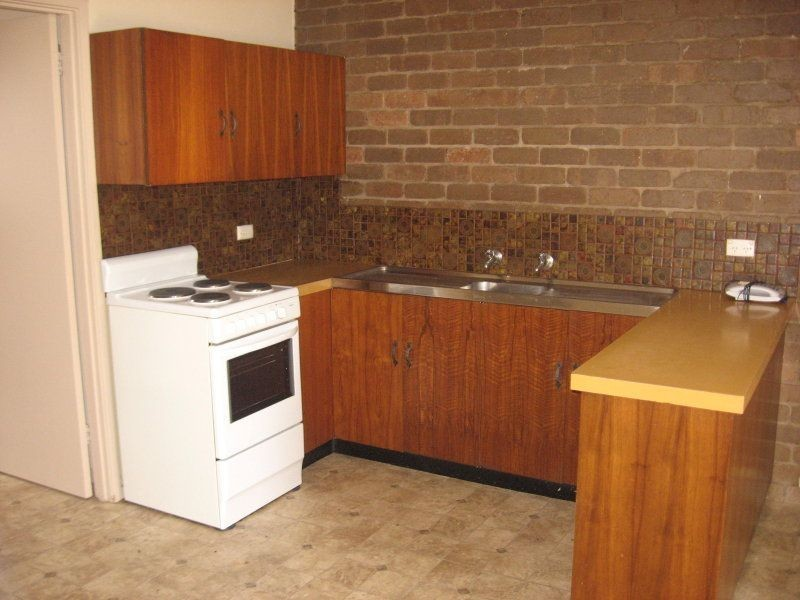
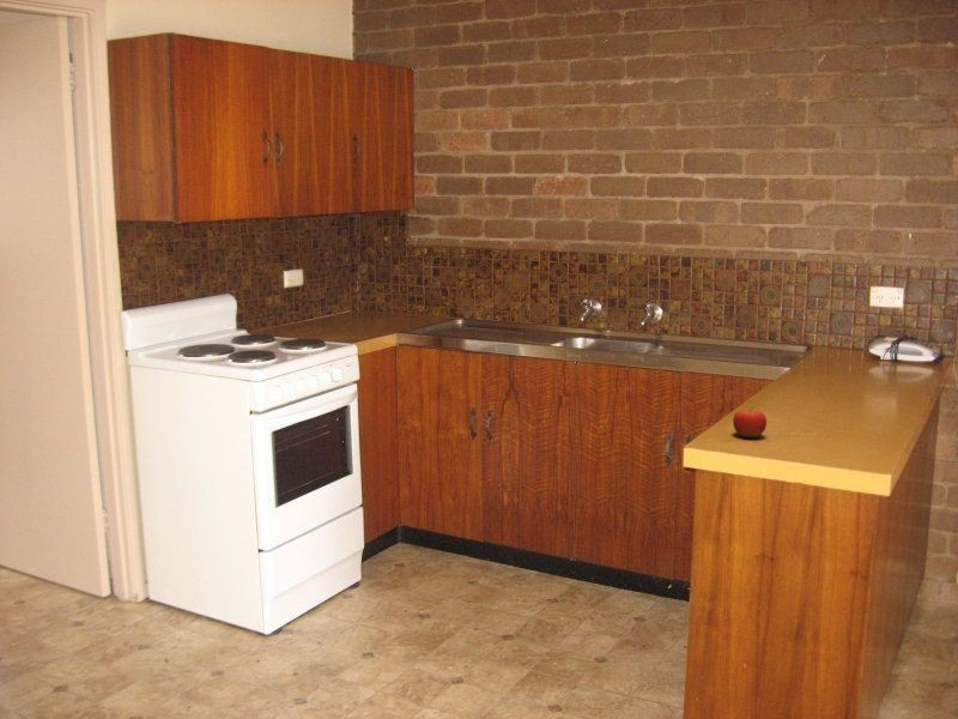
+ fruit [732,405,768,439]
